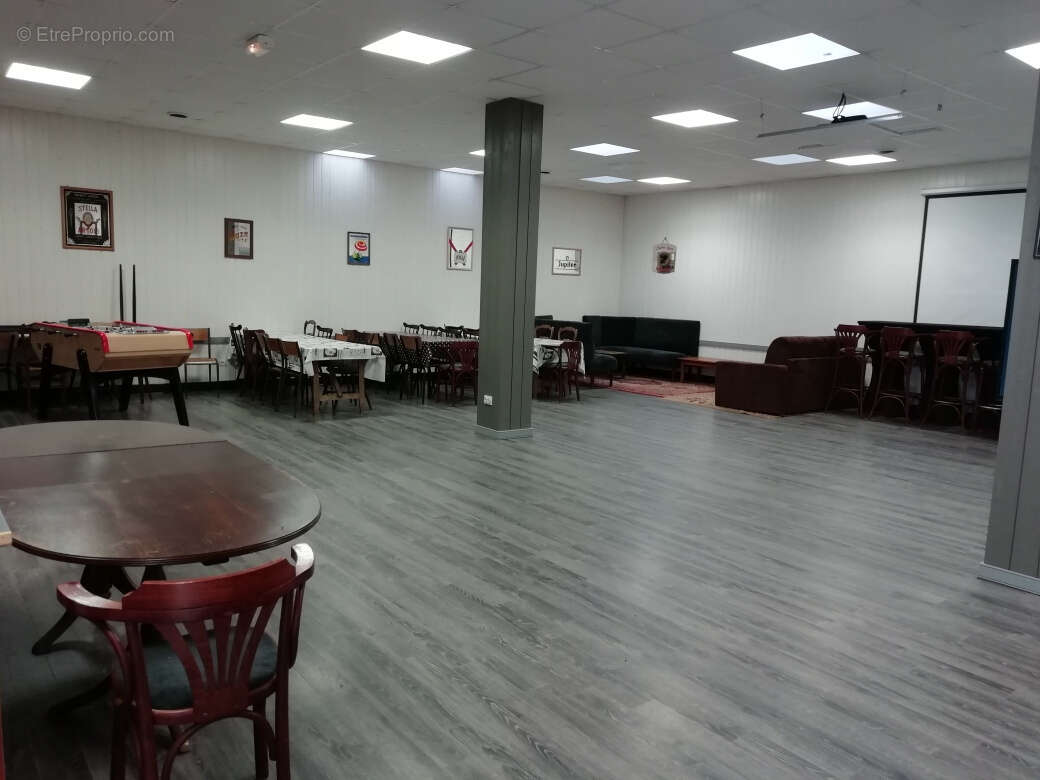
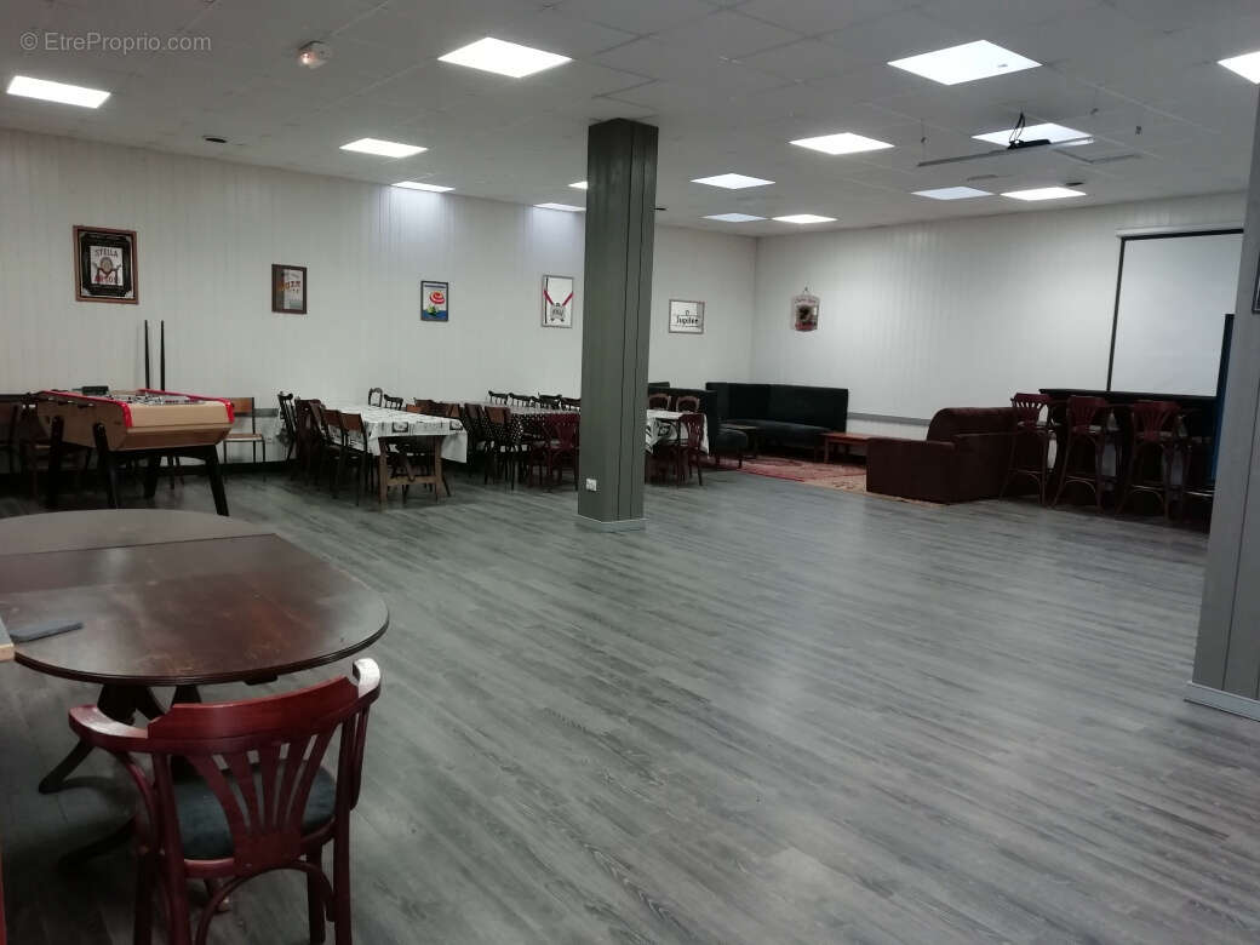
+ smartphone [6,617,85,642]
